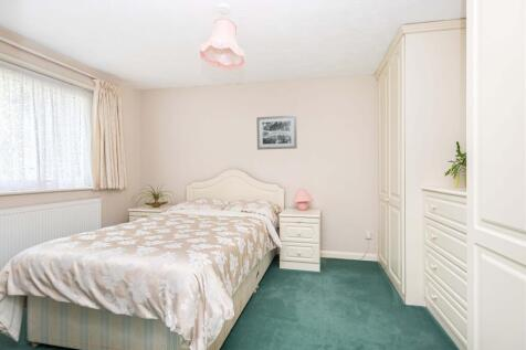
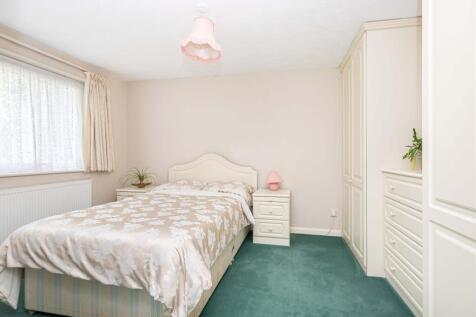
- wall art [255,114,298,151]
